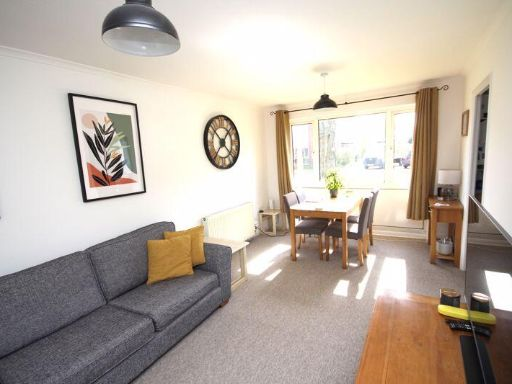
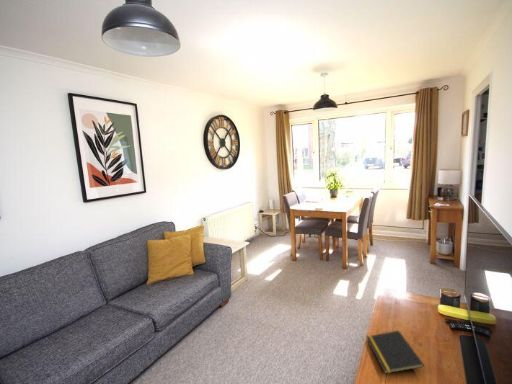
+ notepad [366,330,425,375]
